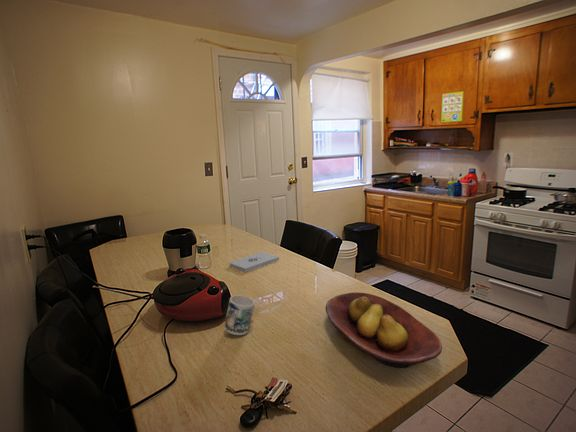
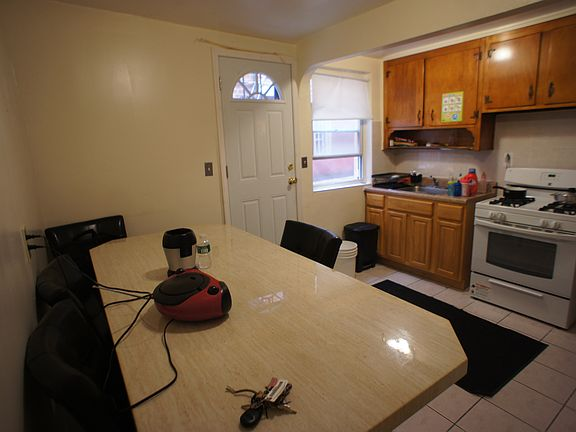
- notepad [229,251,280,273]
- mug [223,294,256,336]
- fruit bowl [325,291,443,369]
